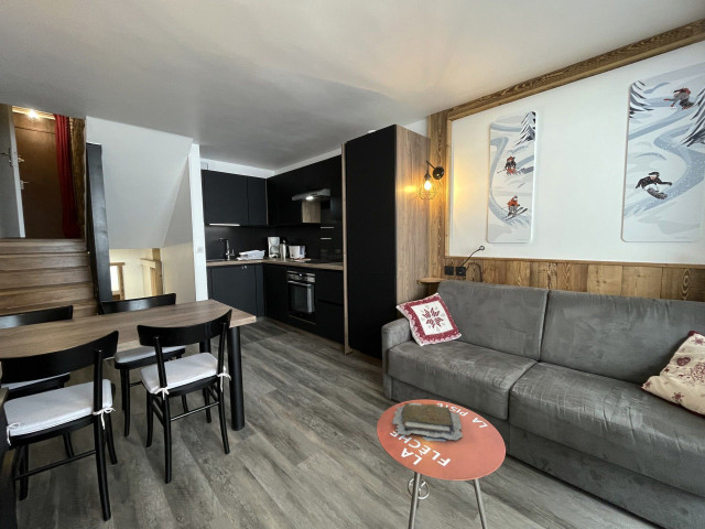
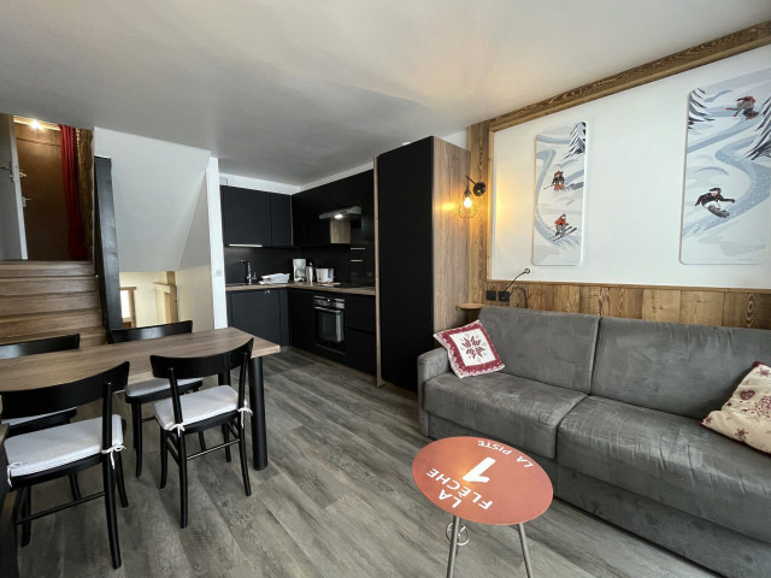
- book [391,400,465,441]
